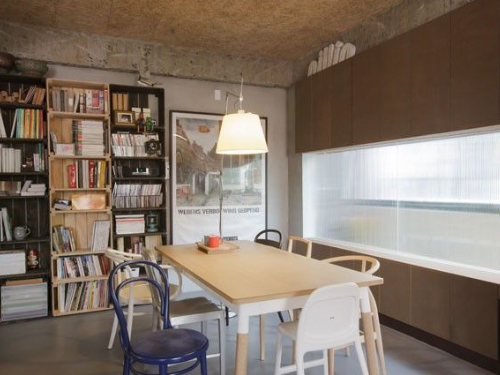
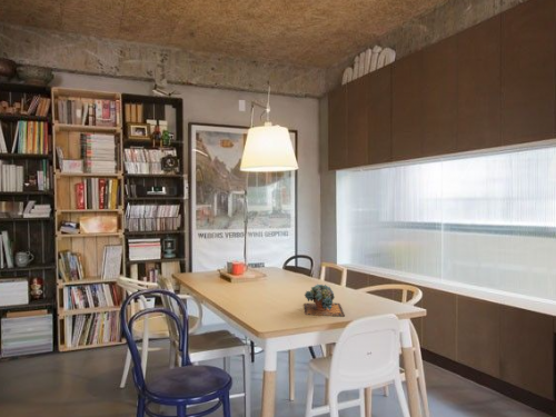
+ succulent plant [304,282,346,317]
